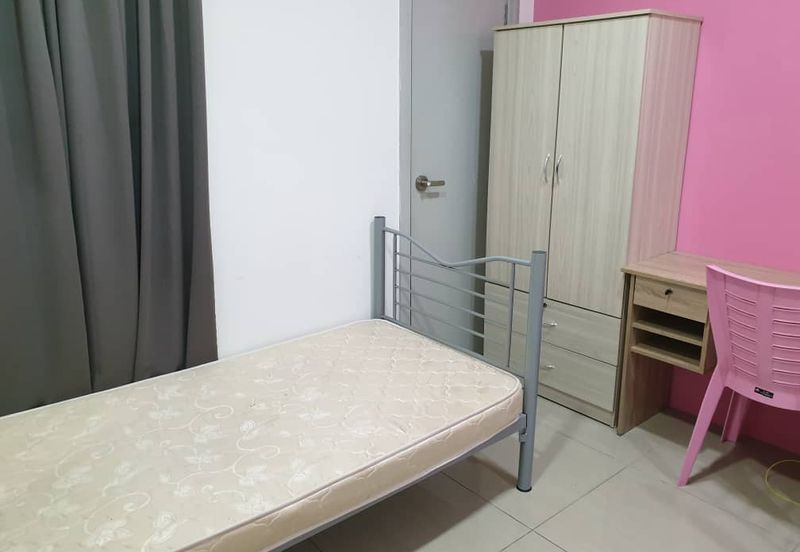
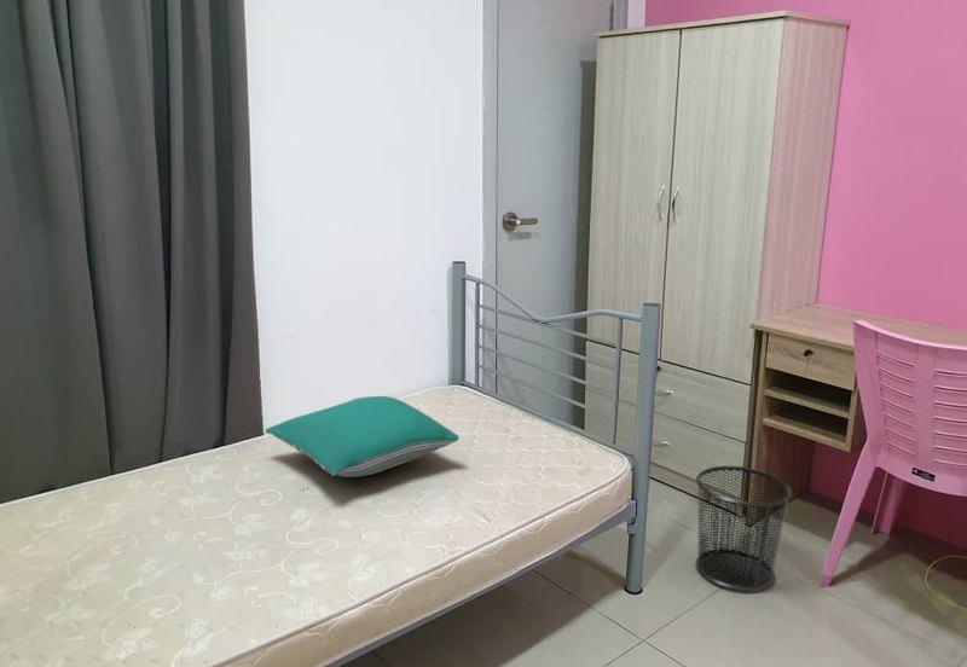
+ waste bin [695,465,793,592]
+ pillow [265,395,461,478]
